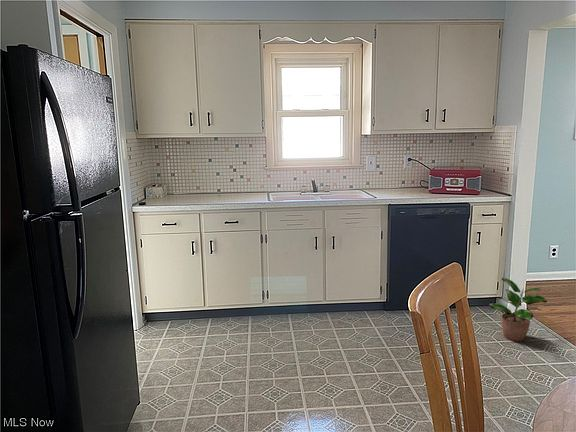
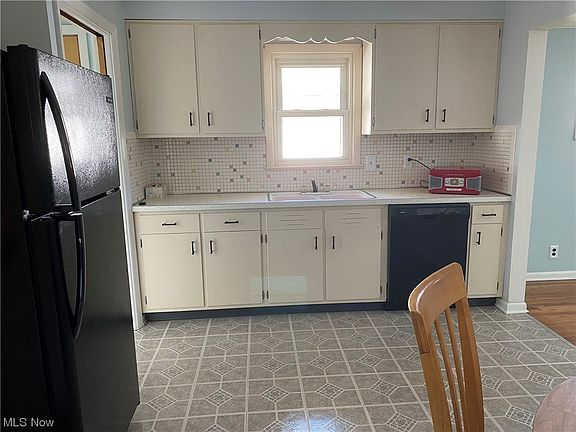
- potted plant [488,277,548,342]
